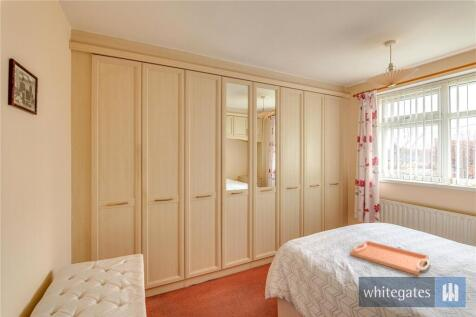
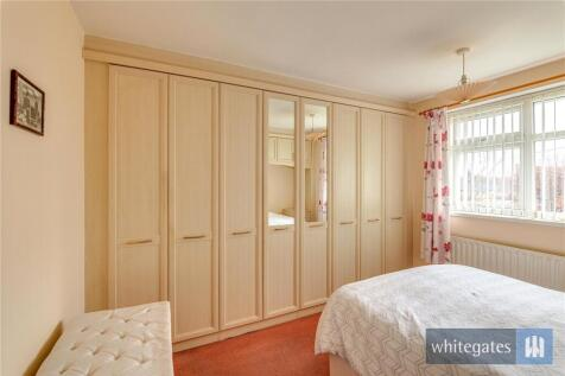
- serving tray [349,240,431,276]
